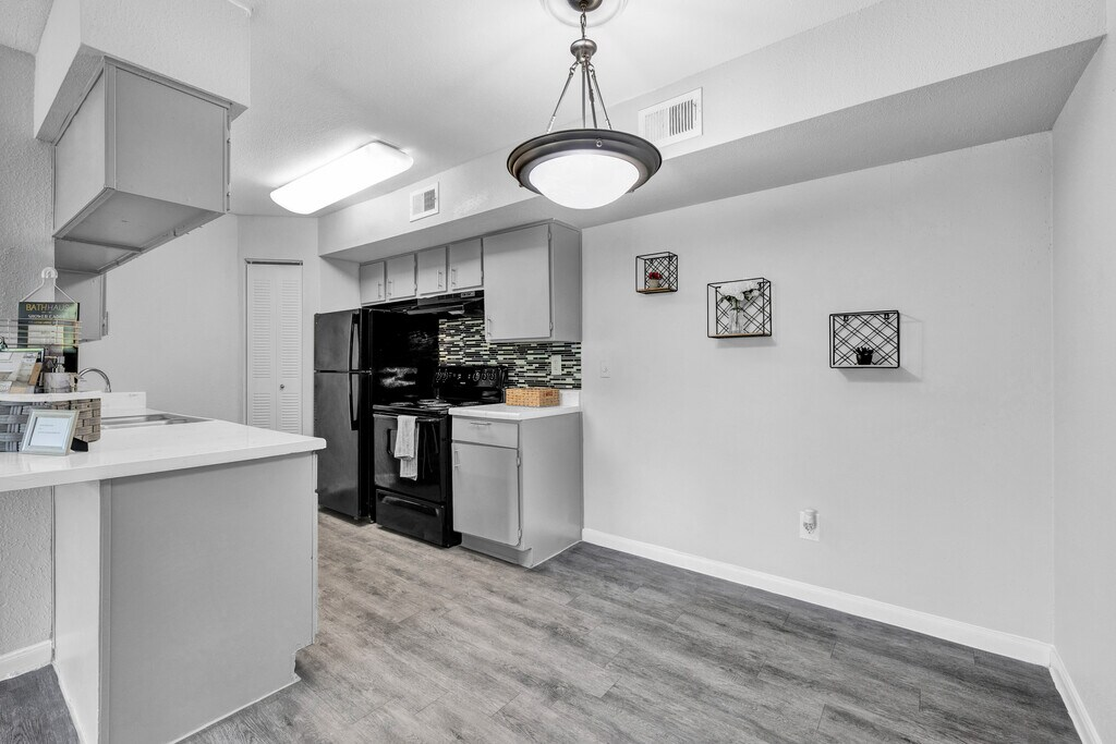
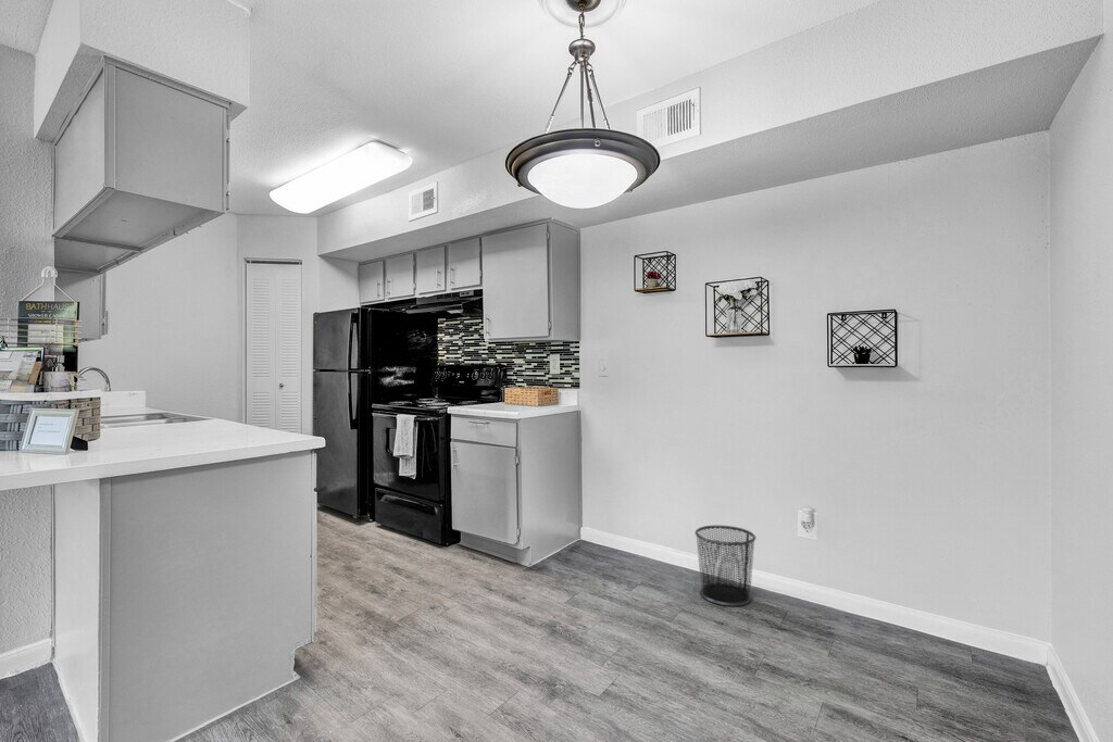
+ waste bin [693,525,756,607]
